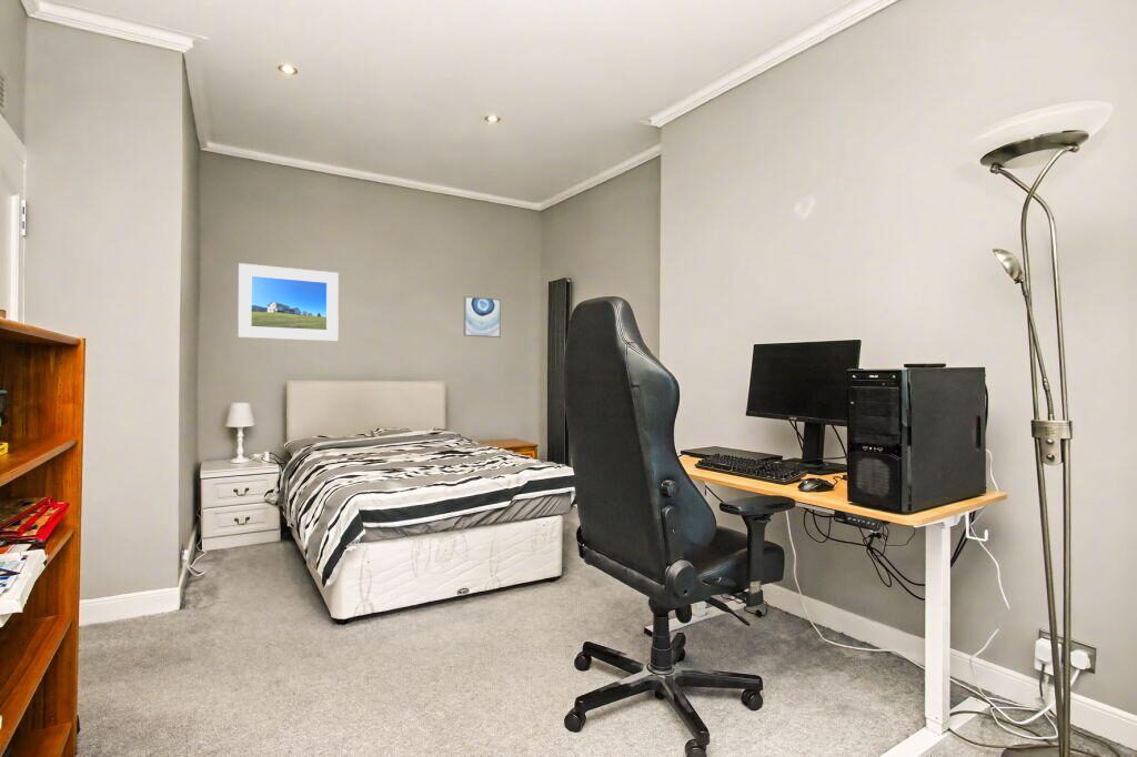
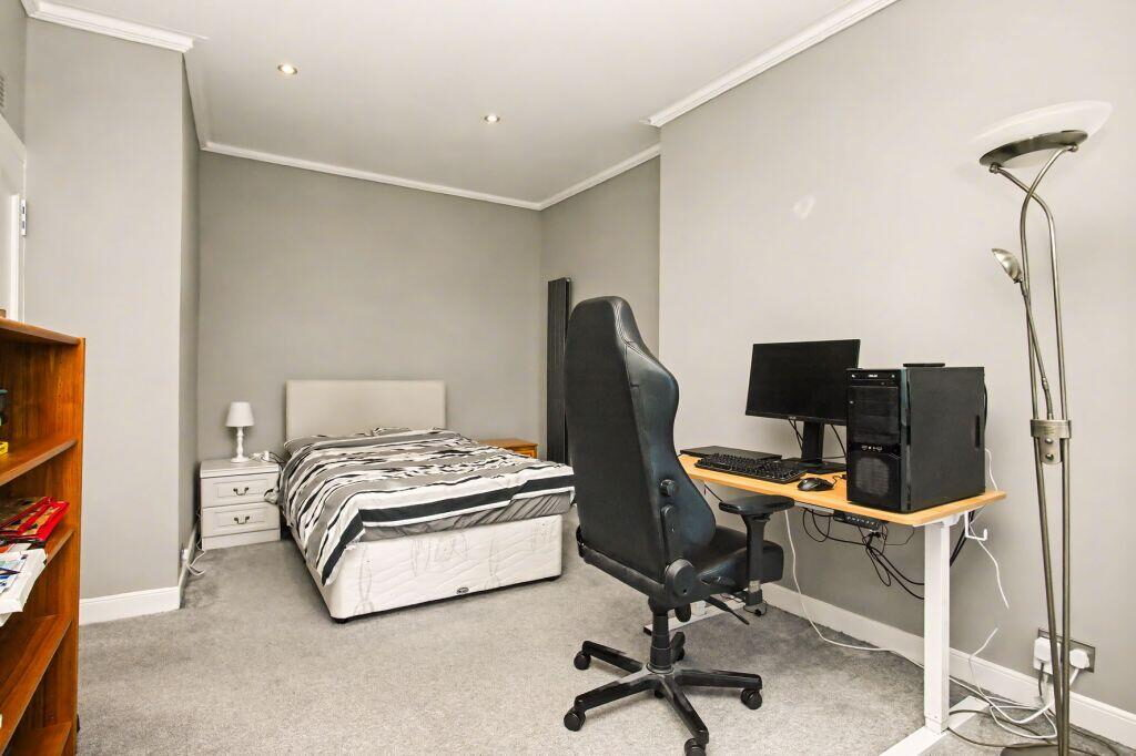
- wall art [463,295,502,339]
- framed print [237,262,340,342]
